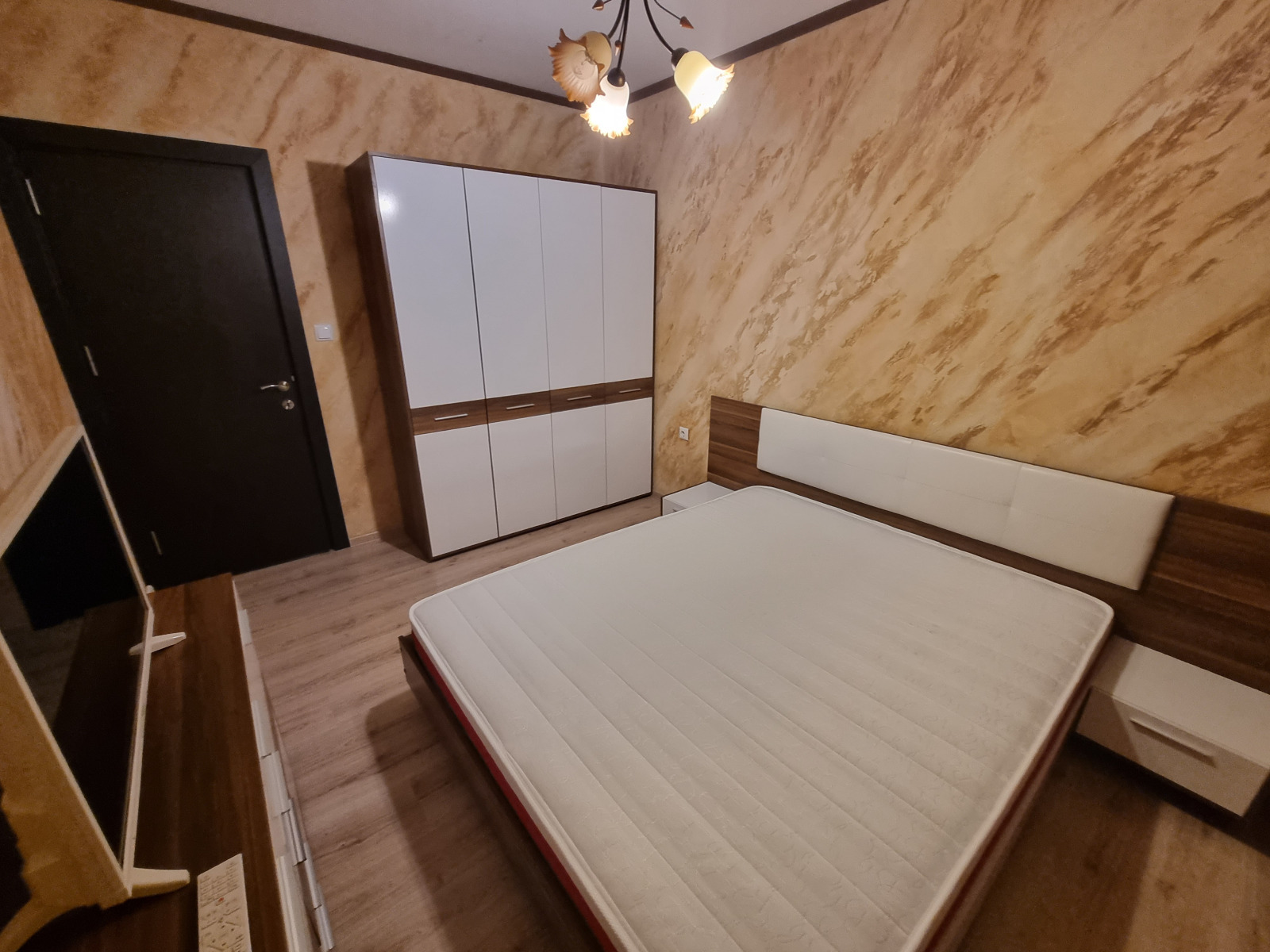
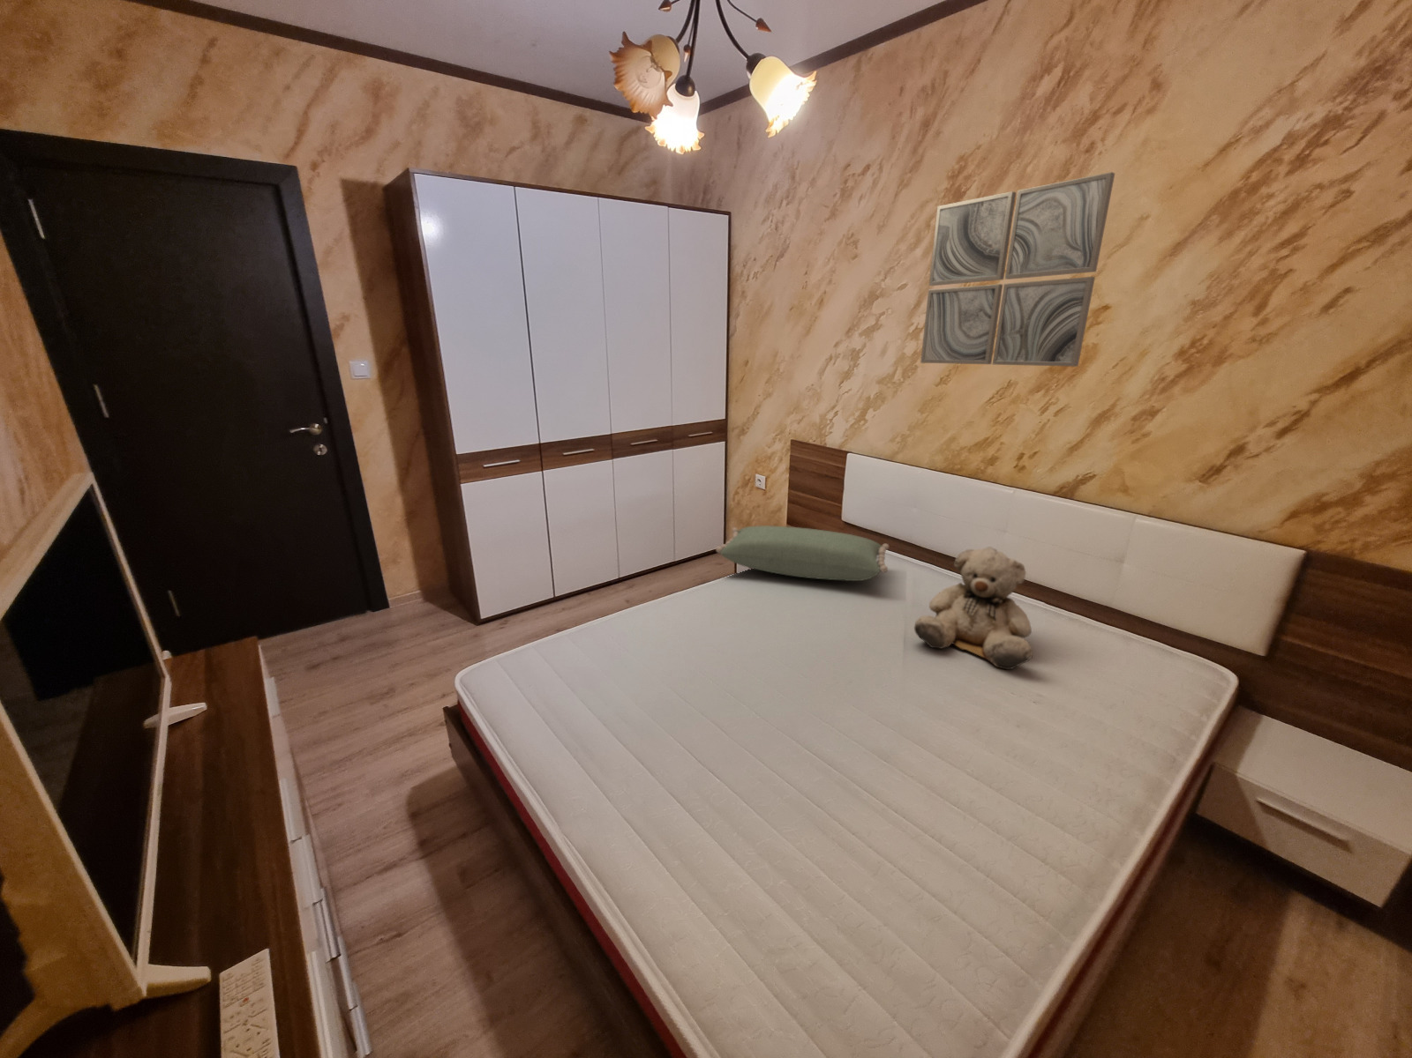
+ teddy bear [914,546,1033,671]
+ wall art [919,171,1115,368]
+ pillow [715,525,889,582]
